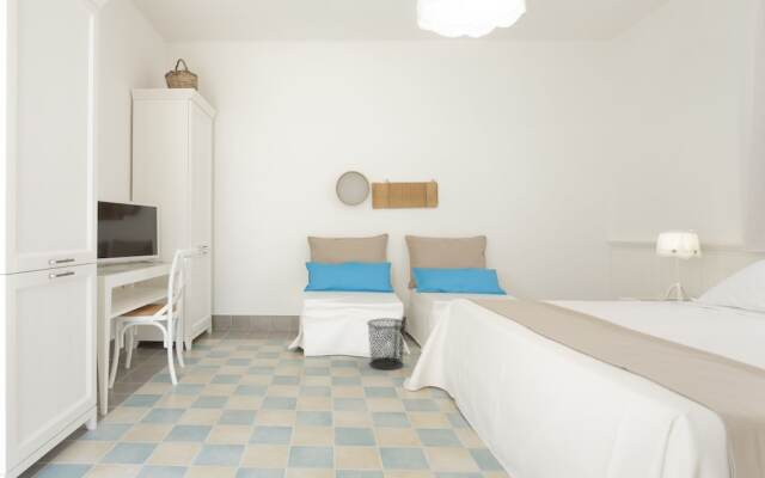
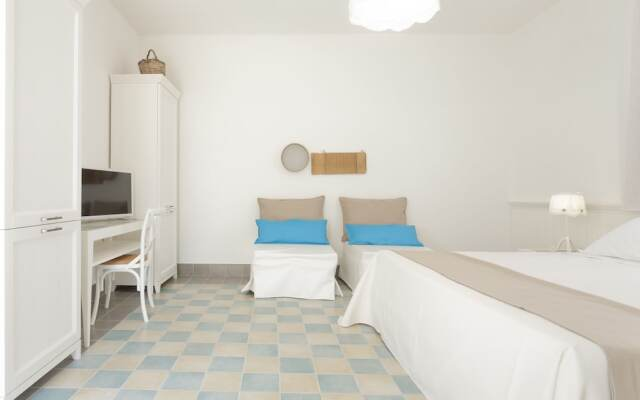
- waste bin [366,318,408,370]
